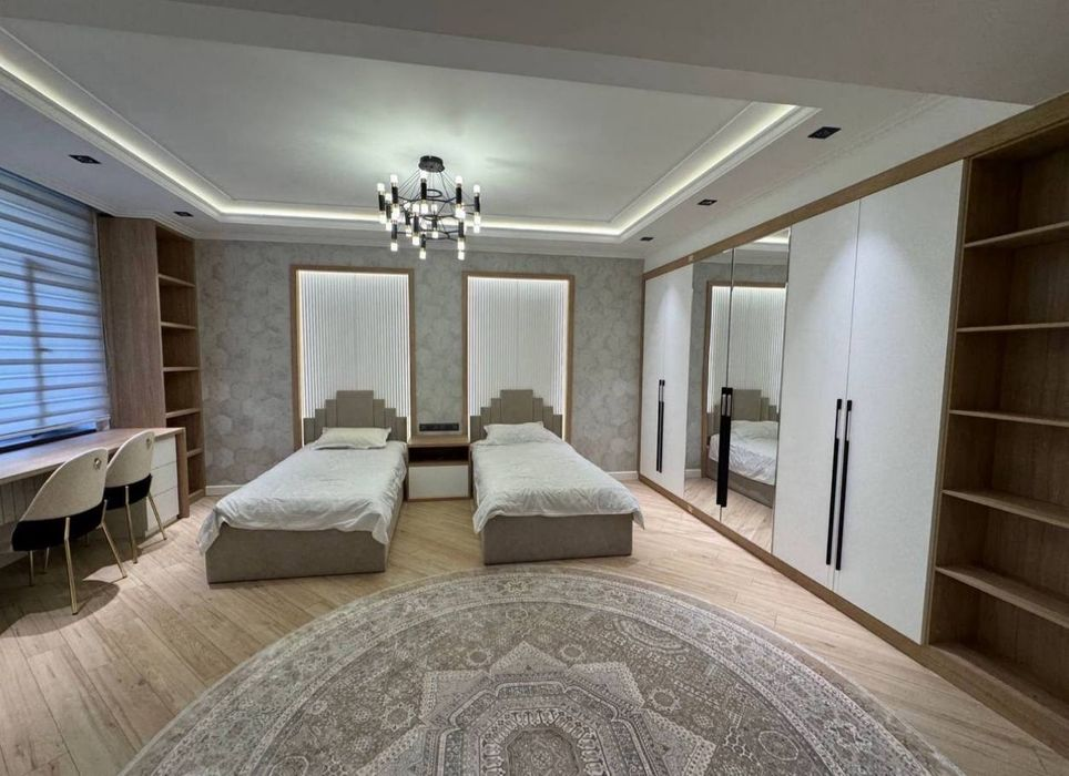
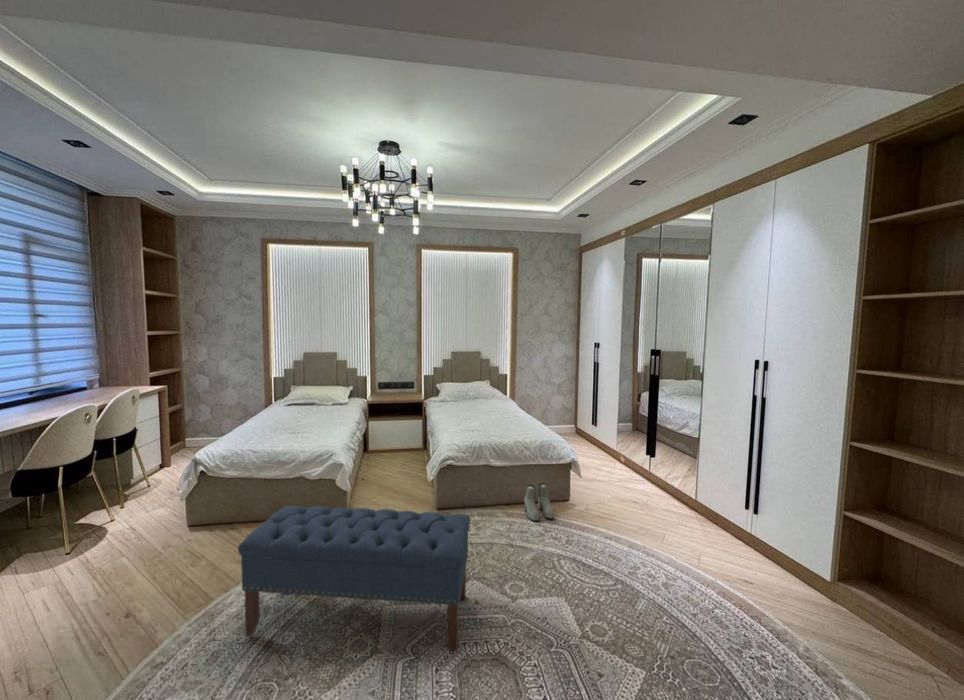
+ bench [237,505,471,652]
+ boots [523,482,554,522]
